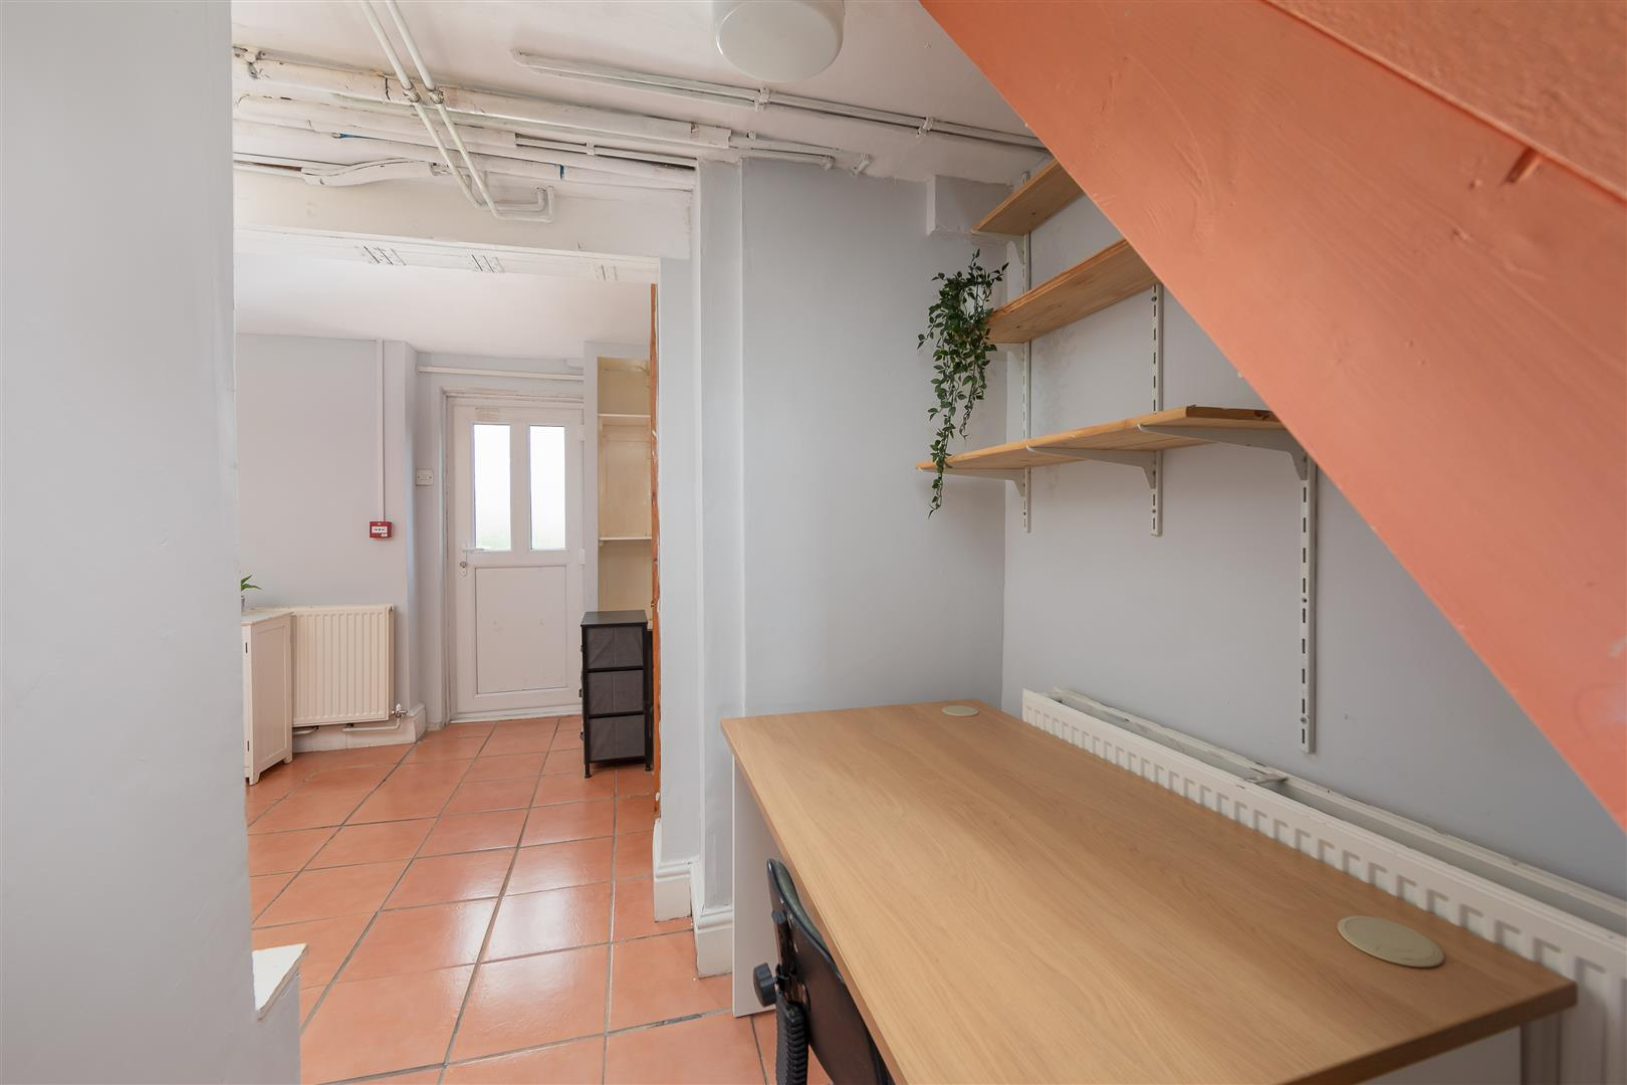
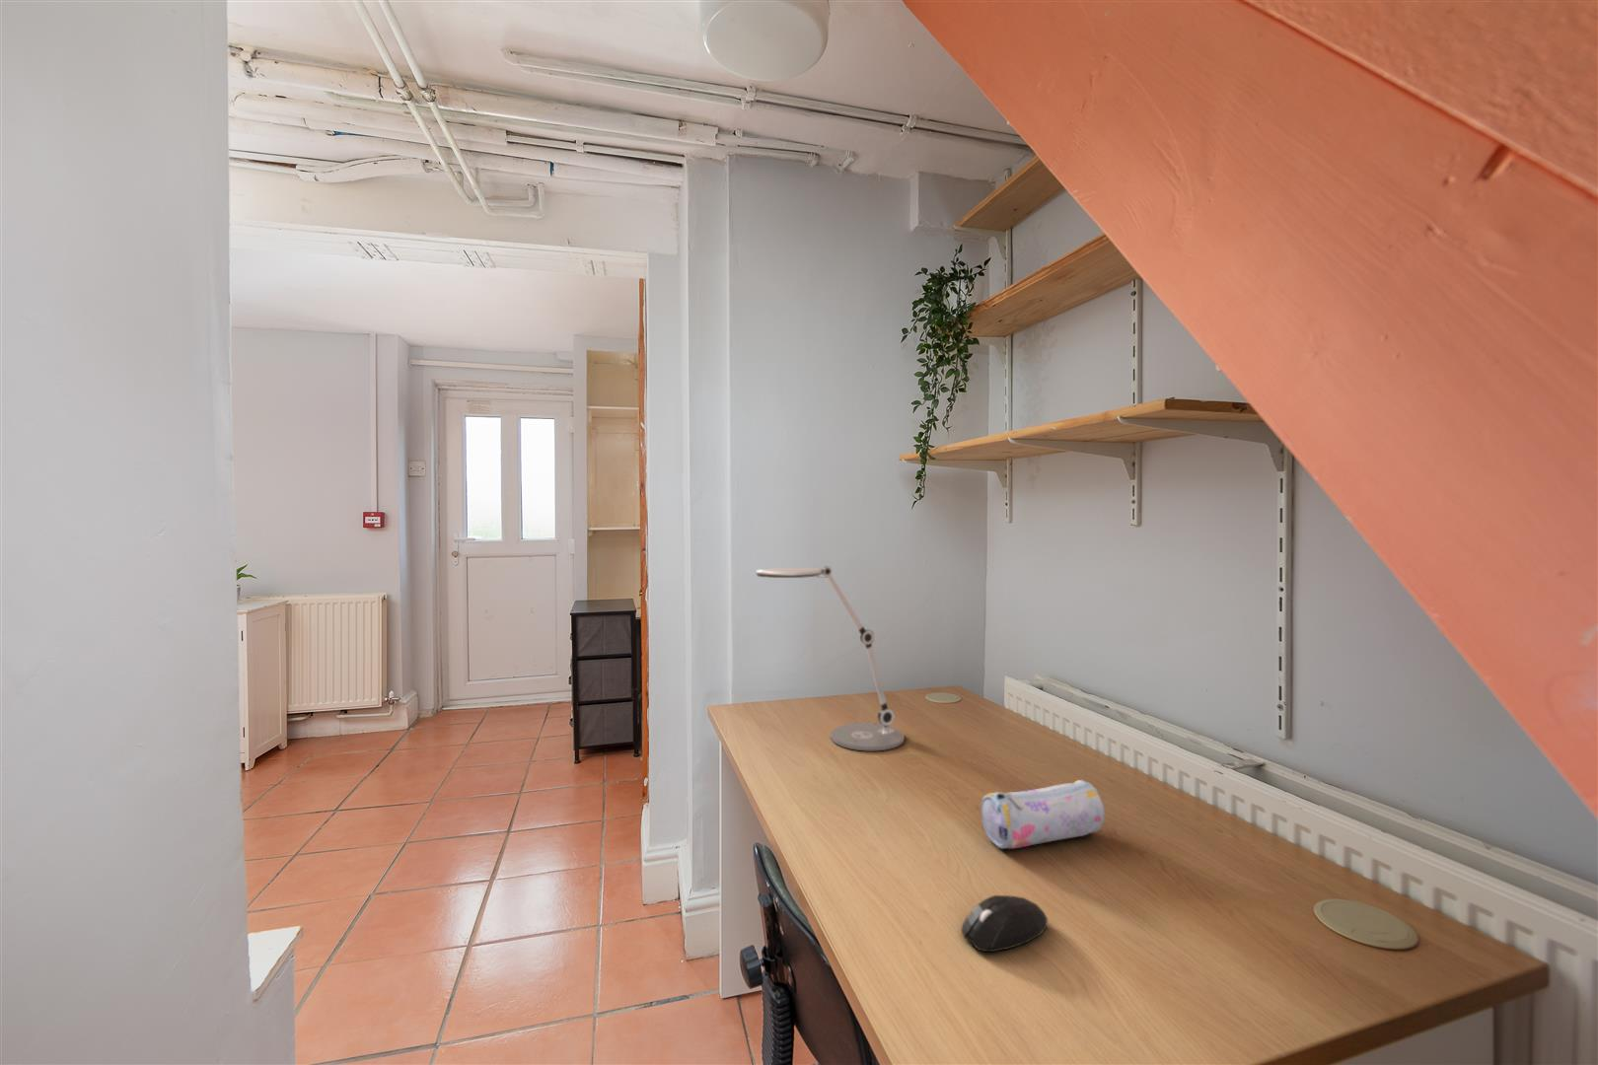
+ pencil case [981,779,1106,850]
+ desk lamp [755,565,905,751]
+ mouse [961,894,1049,952]
